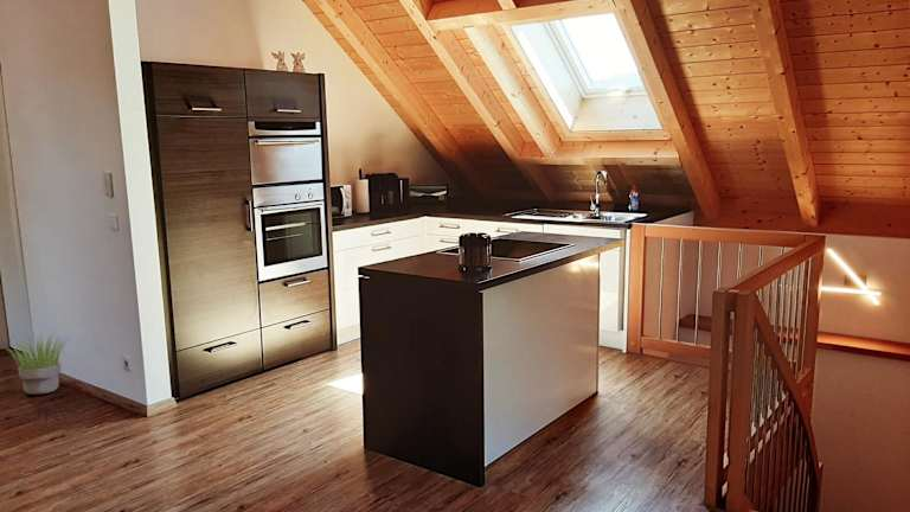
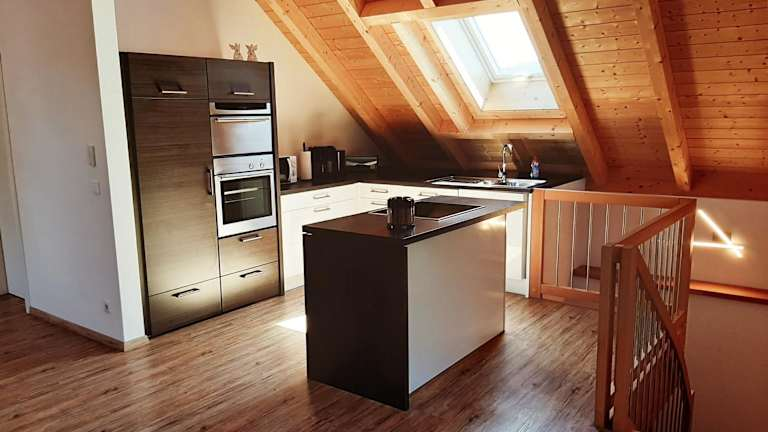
- potted plant [5,334,69,396]
